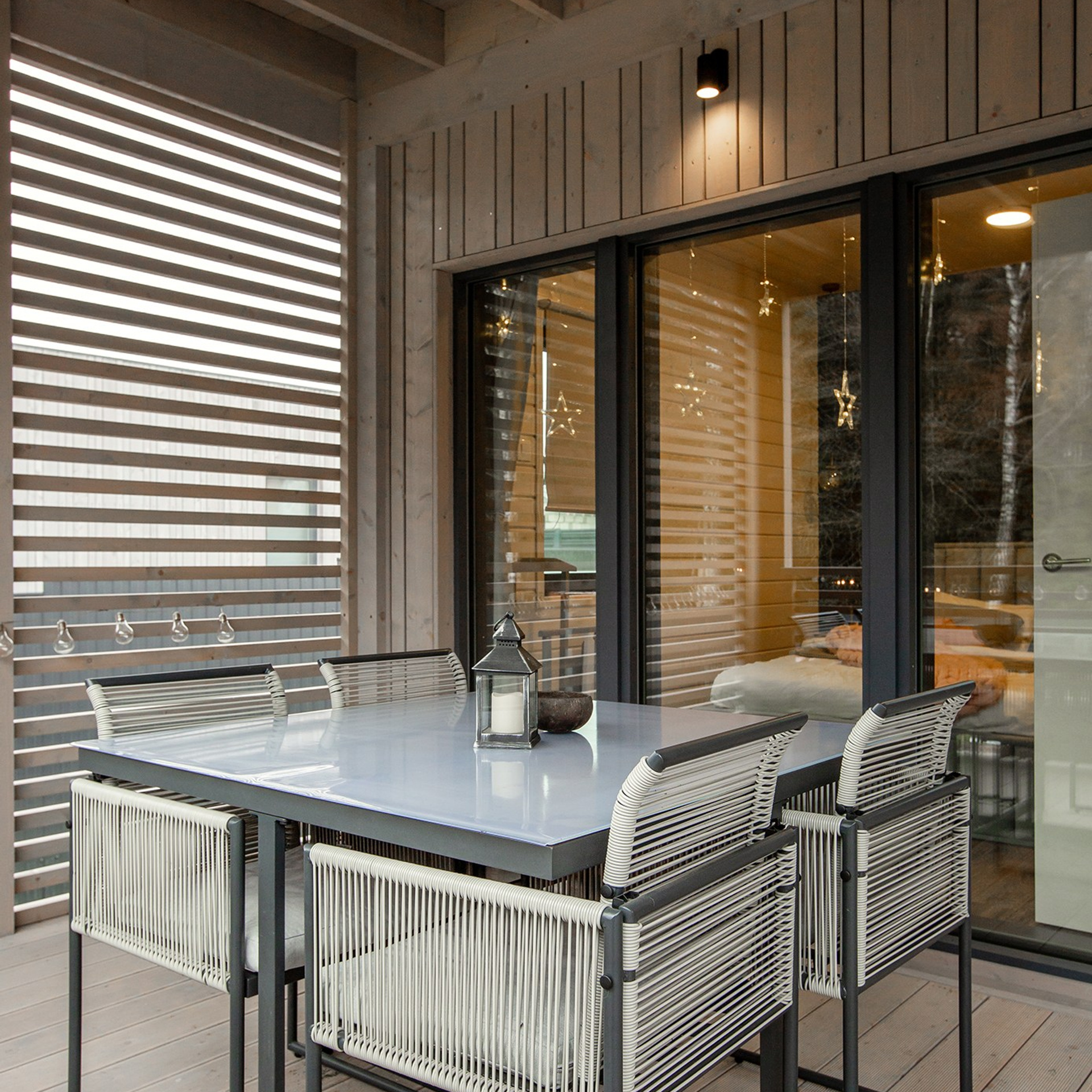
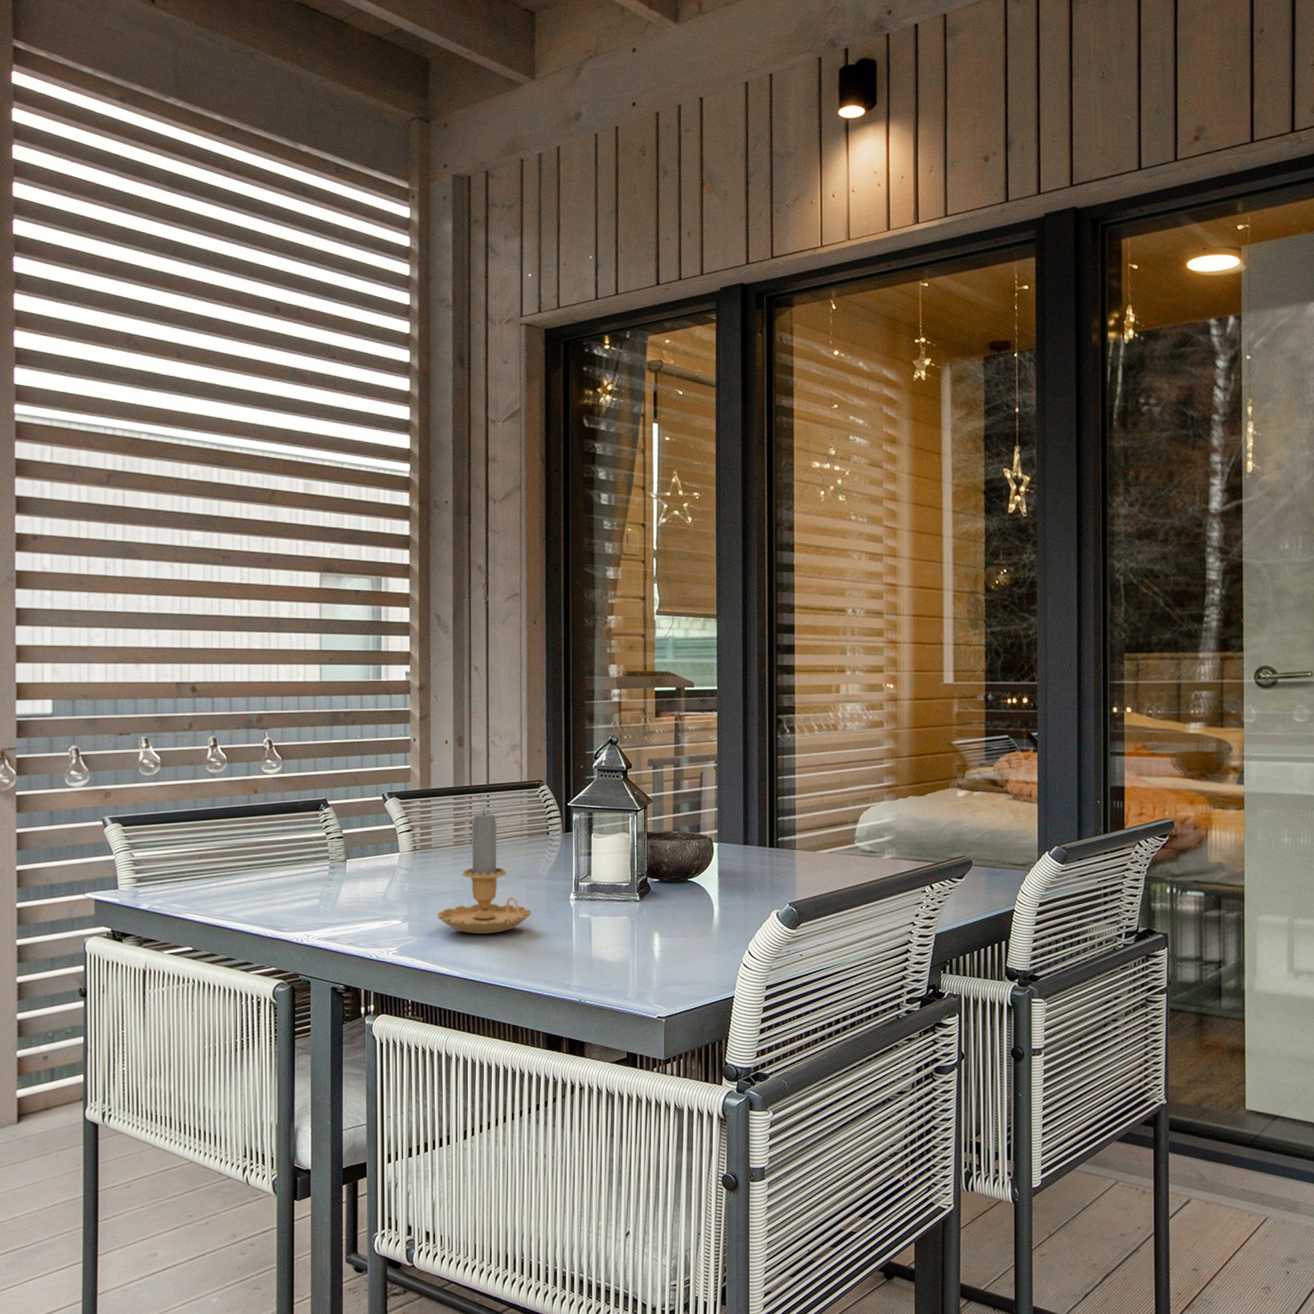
+ candle [437,807,532,934]
